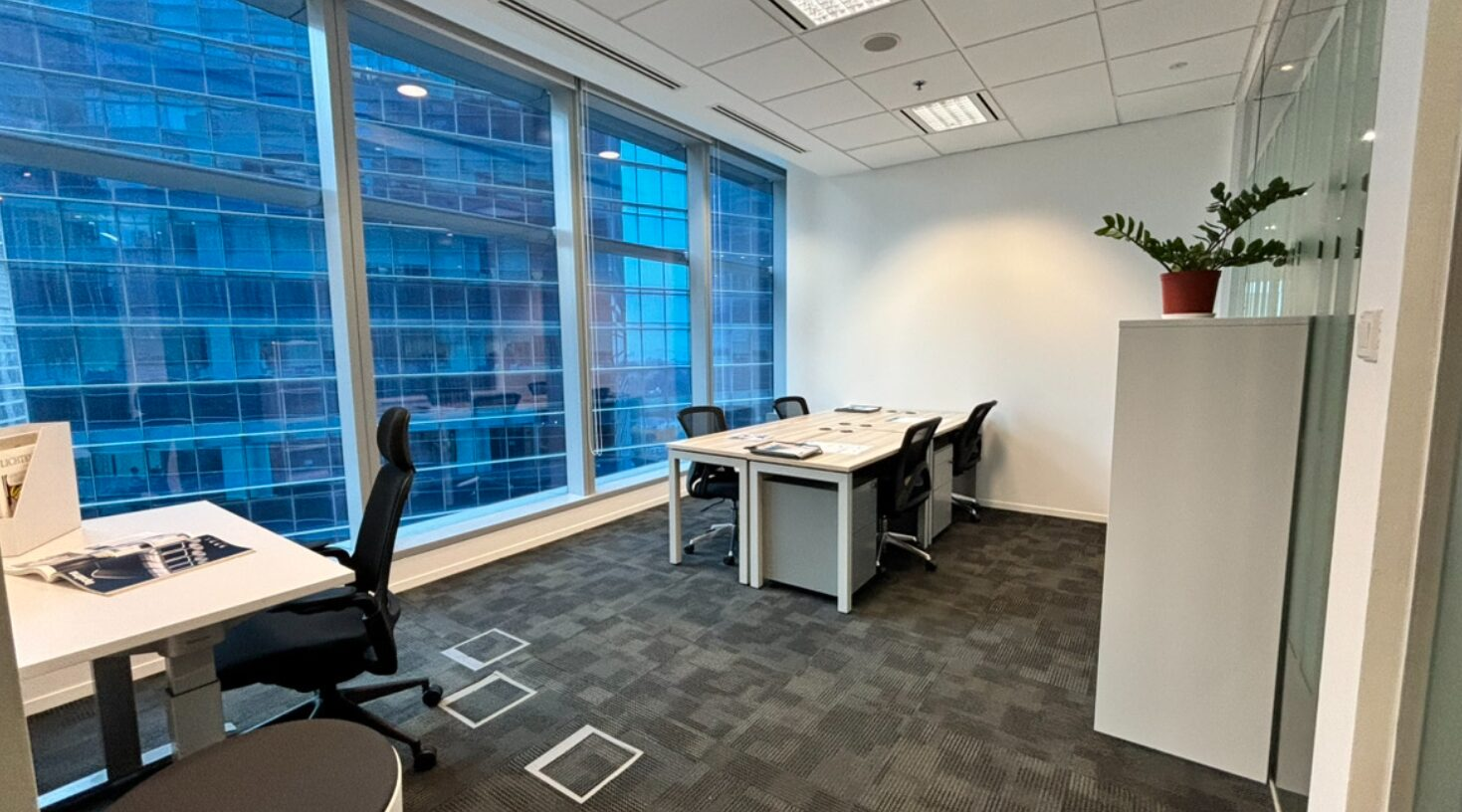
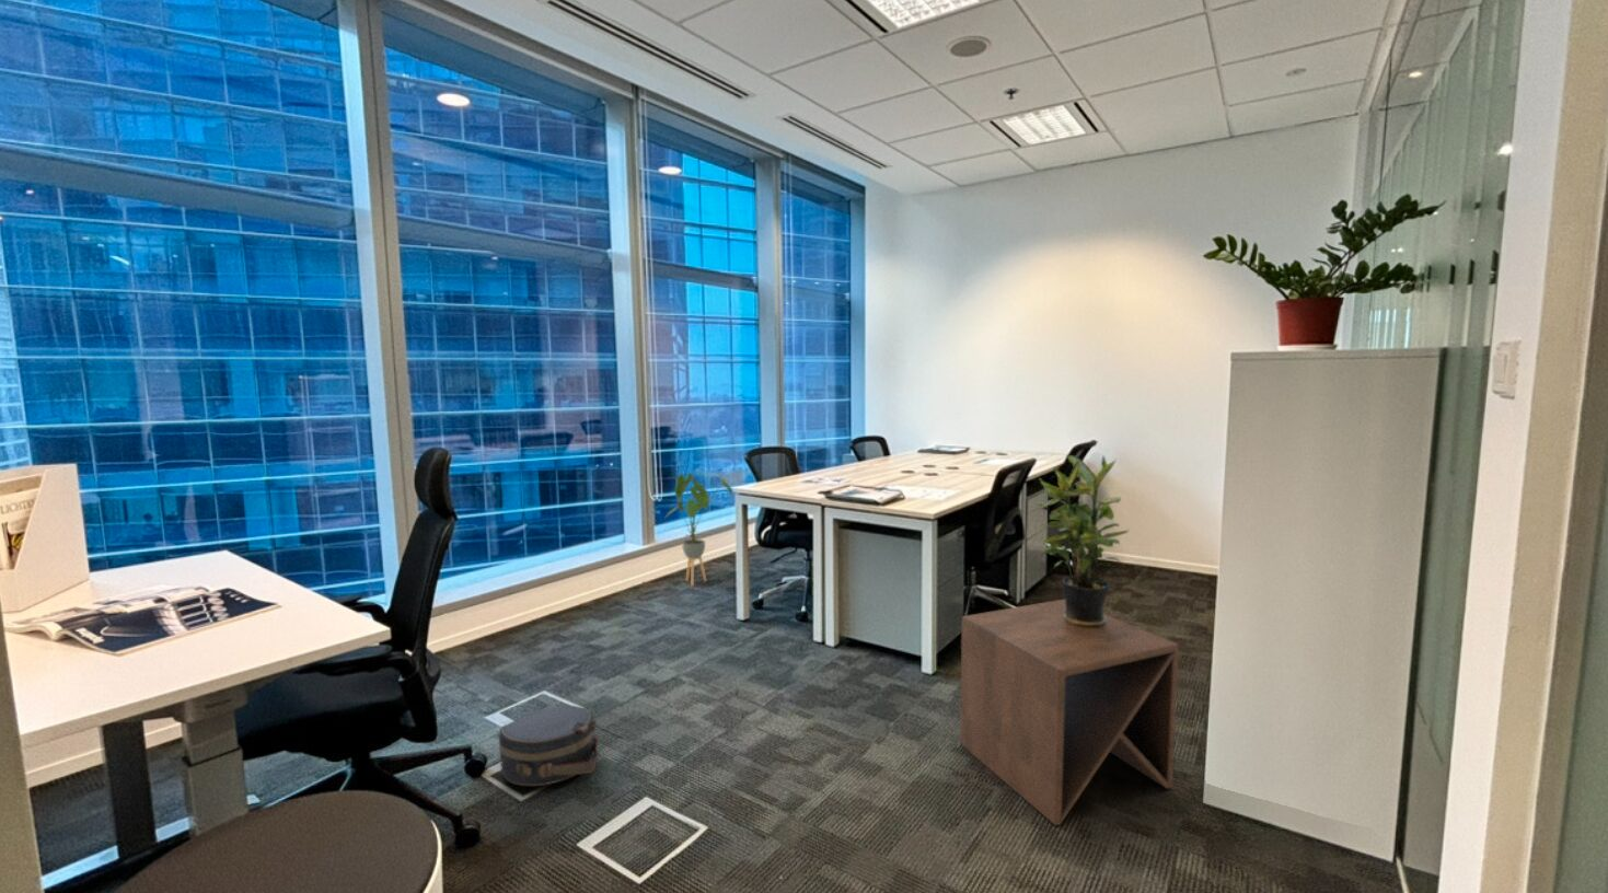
+ potted plant [1035,454,1131,627]
+ house plant [665,472,735,587]
+ side table [959,597,1180,826]
+ hat box [498,705,599,786]
